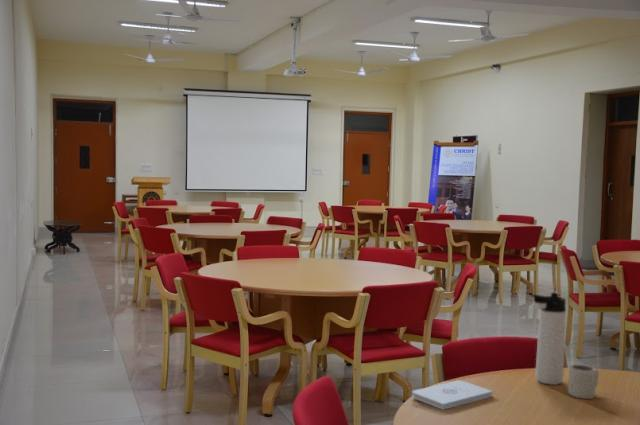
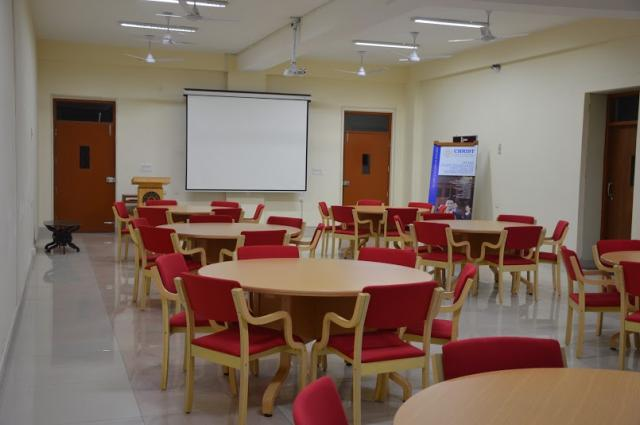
- notepad [411,379,494,411]
- thermos bottle [531,292,567,386]
- cup [567,363,600,400]
